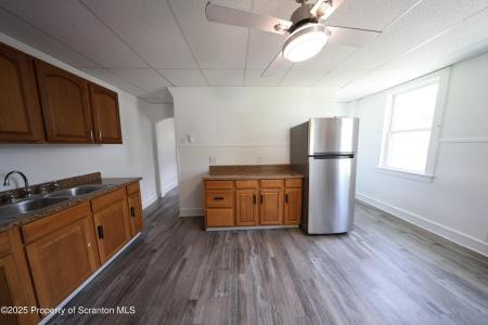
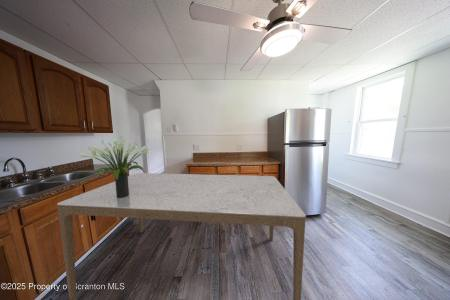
+ dining table [56,172,307,300]
+ potted plant [79,136,152,198]
